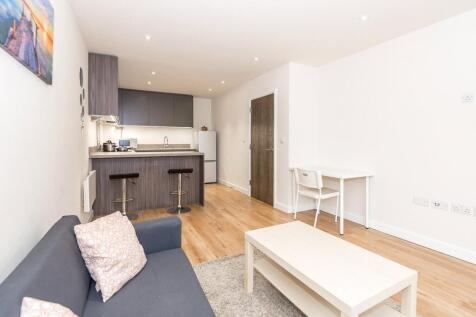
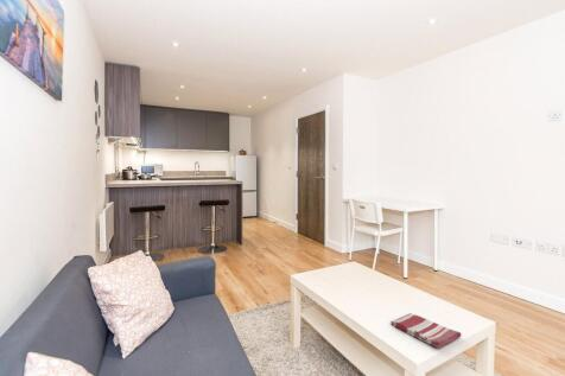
+ dish towel [389,312,463,350]
